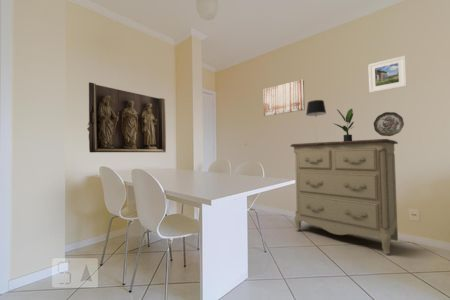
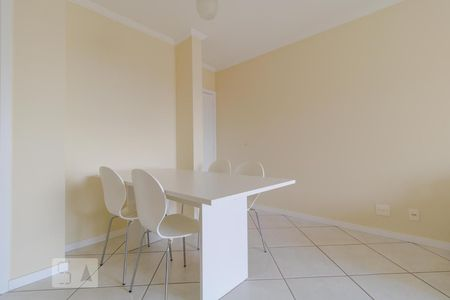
- table lamp [305,99,327,139]
- decorative plate [373,111,405,137]
- wall relief [86,81,167,153]
- wall art [262,78,306,117]
- potted plant [332,107,355,141]
- dresser [290,138,399,255]
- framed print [367,55,407,94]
